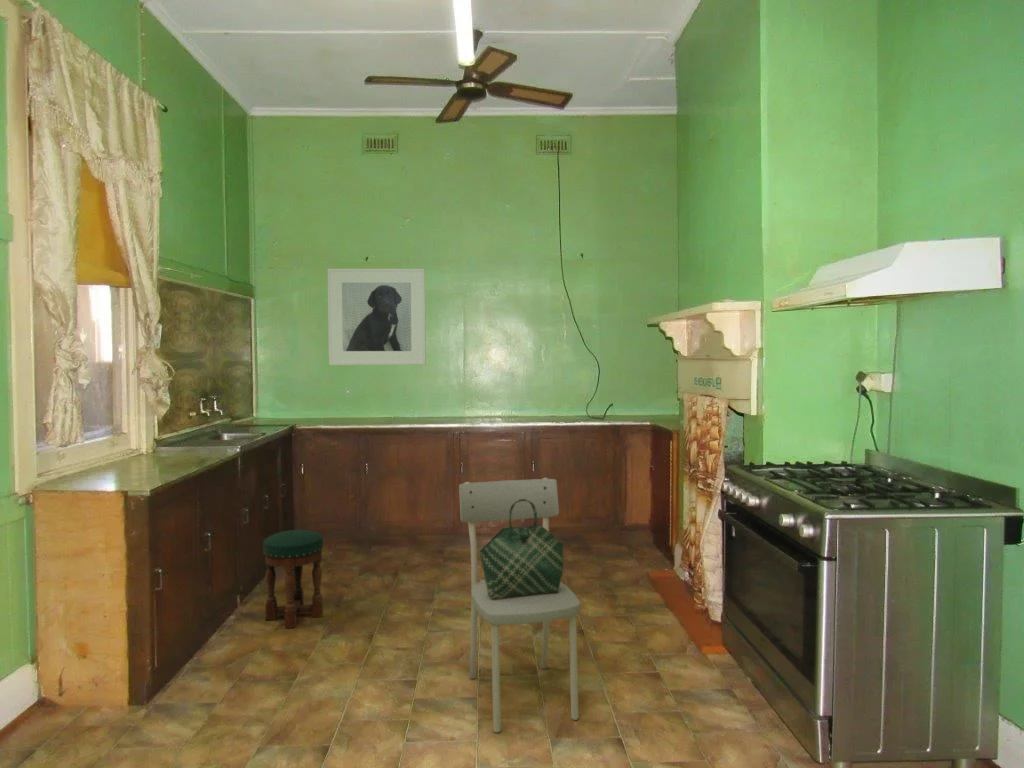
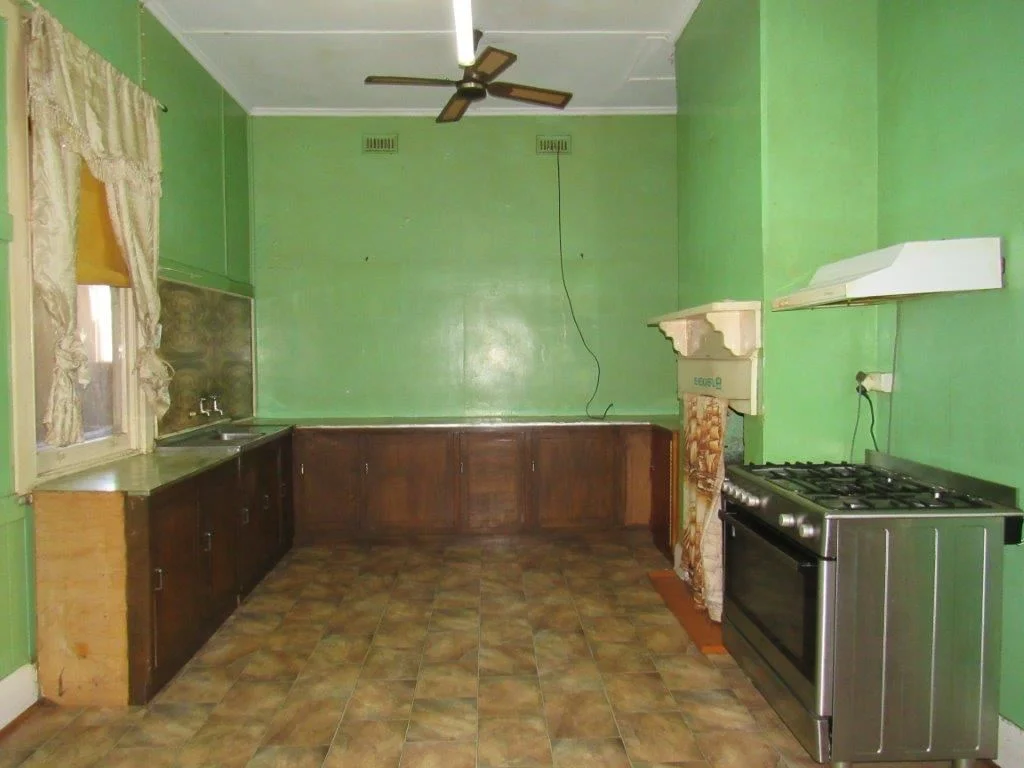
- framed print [327,267,427,366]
- tote bag [478,499,565,600]
- stool [262,529,324,629]
- dining chair [458,477,581,733]
